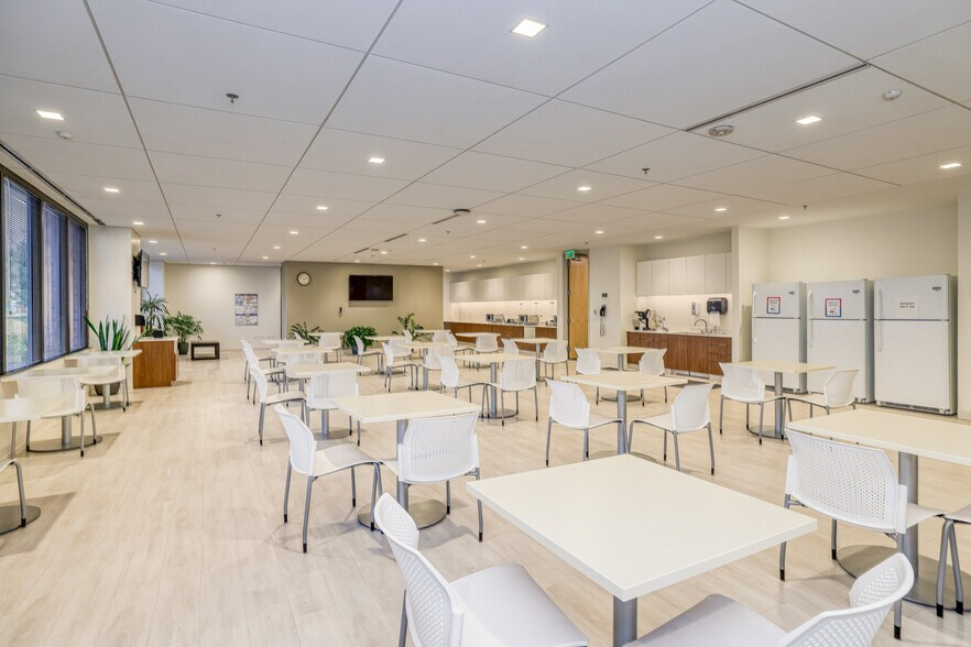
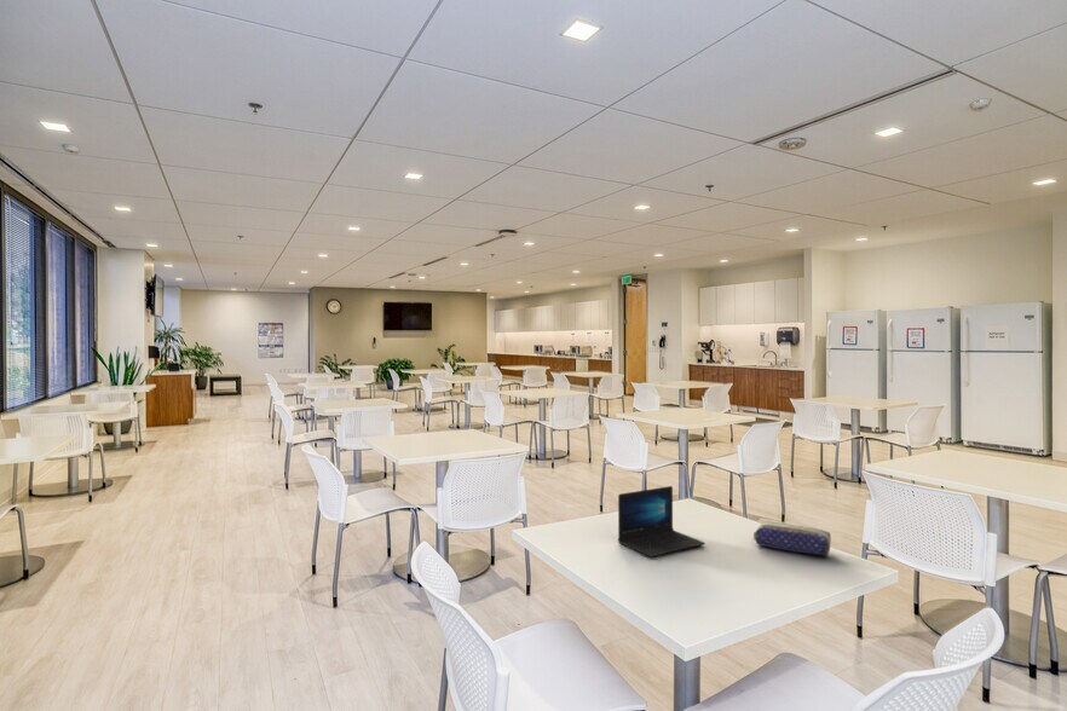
+ laptop [617,485,706,557]
+ pencil case [752,520,832,557]
